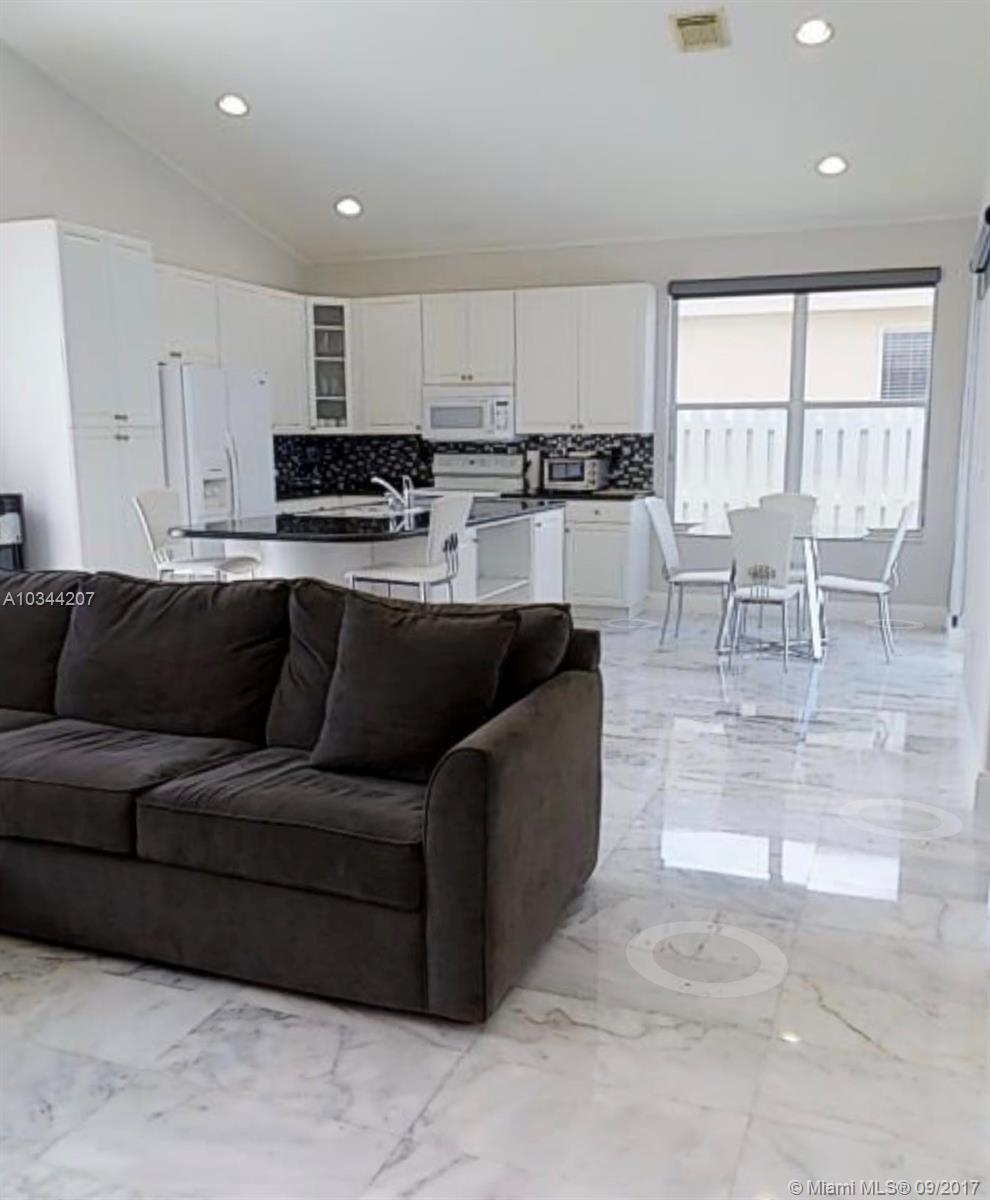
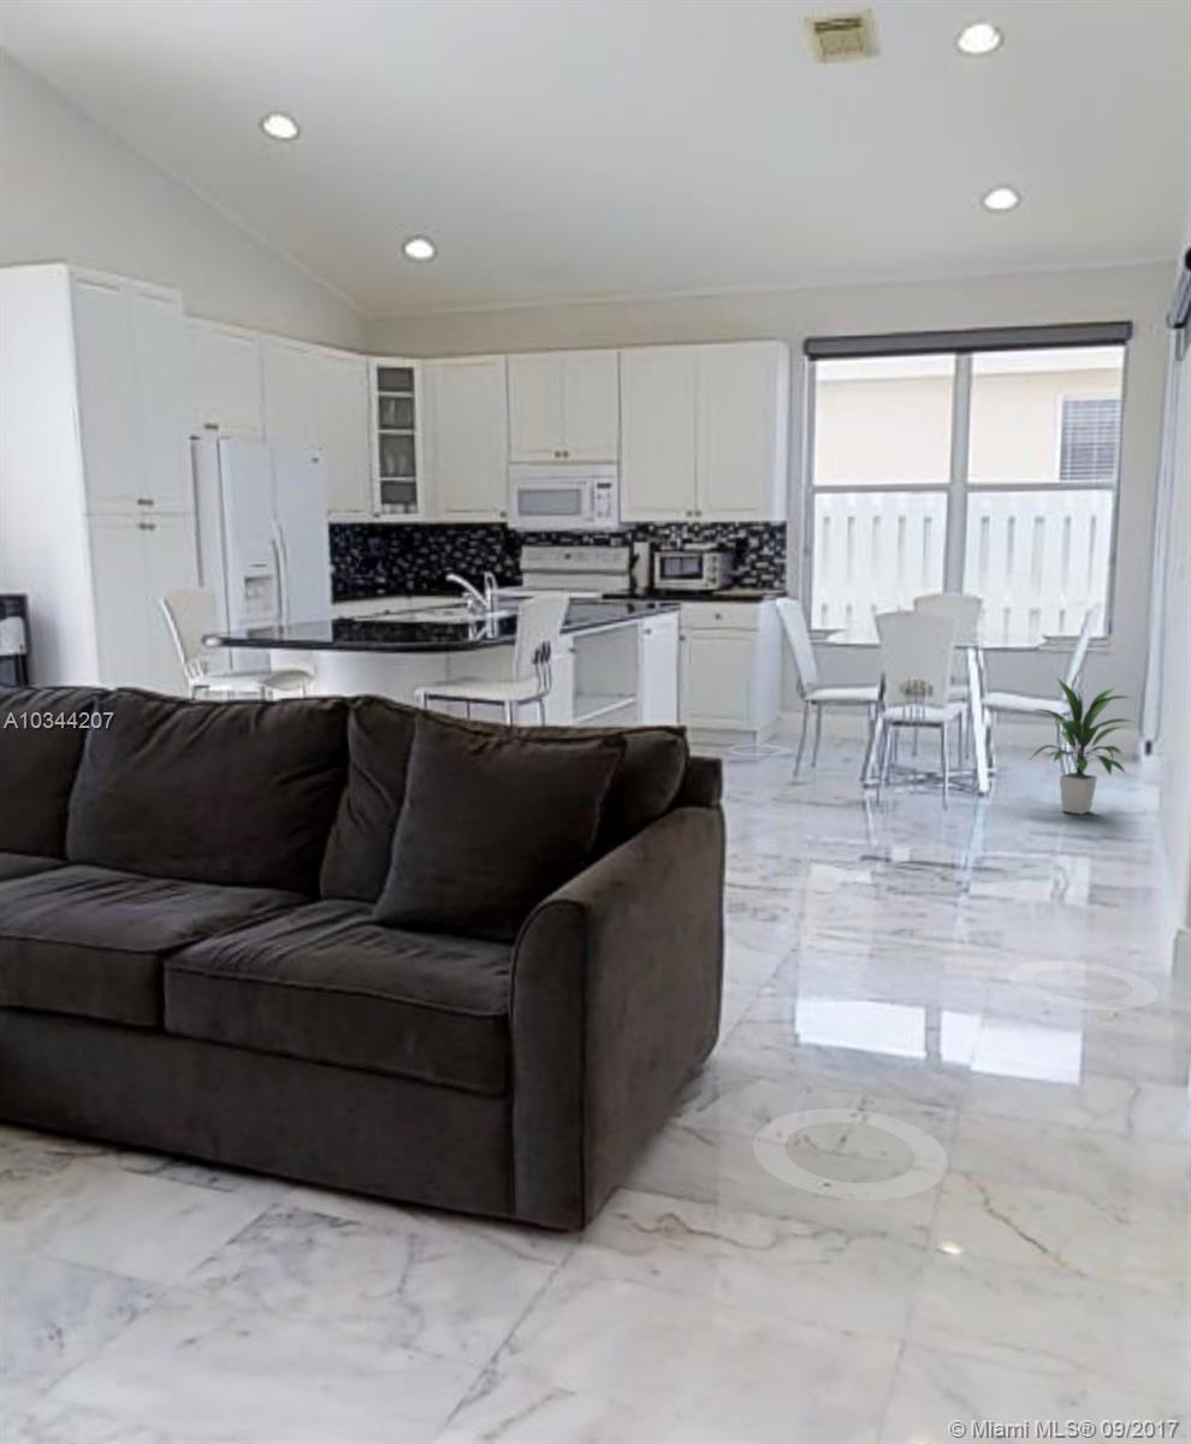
+ indoor plant [1026,675,1137,816]
